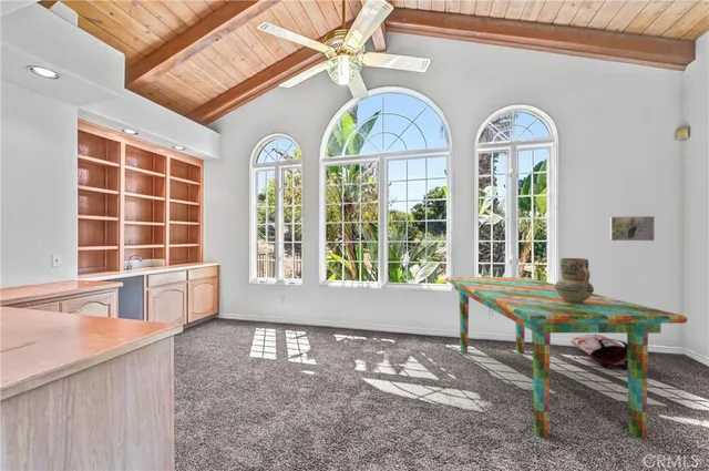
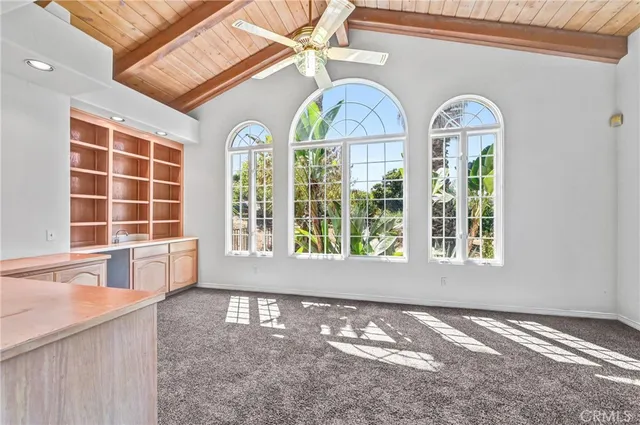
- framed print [609,215,656,242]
- ceramic jug [555,257,595,304]
- bag [569,334,628,368]
- dining table [444,276,688,439]
